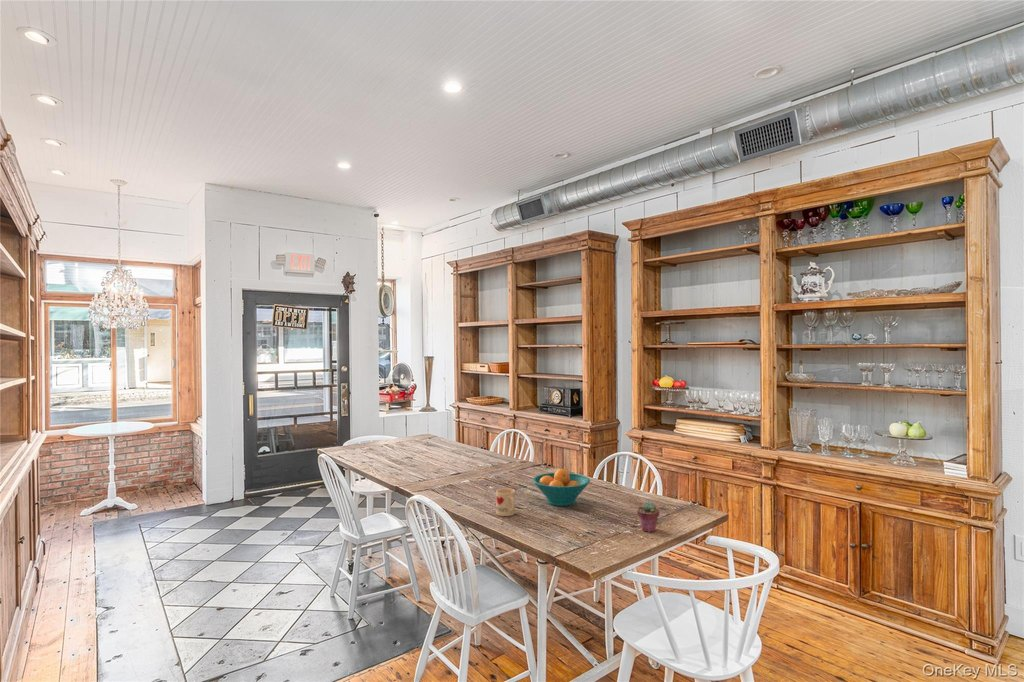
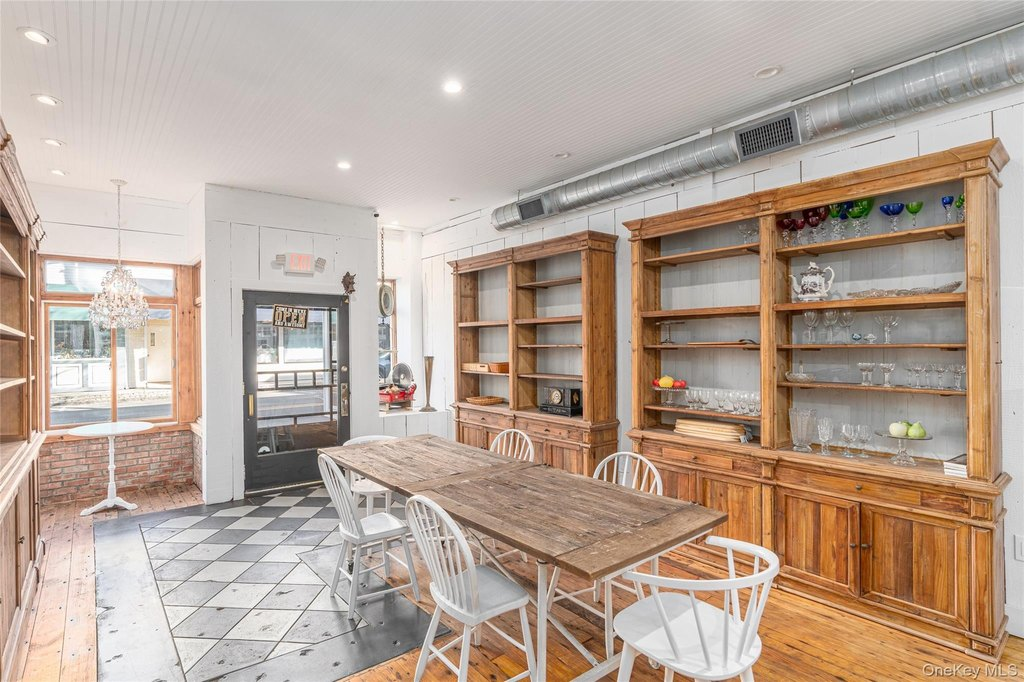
- mug [495,487,516,517]
- potted succulent [636,500,660,533]
- fruit bowl [532,468,591,507]
